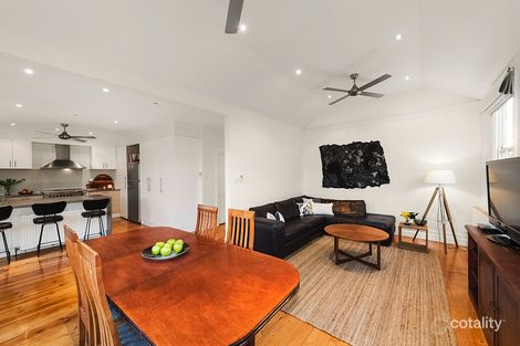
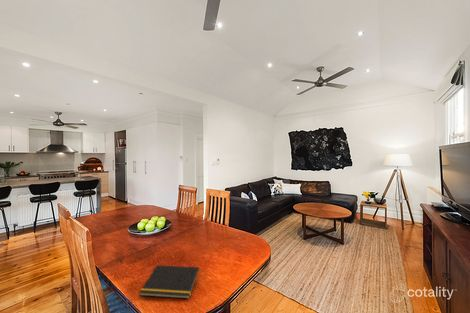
+ notepad [138,264,200,300]
